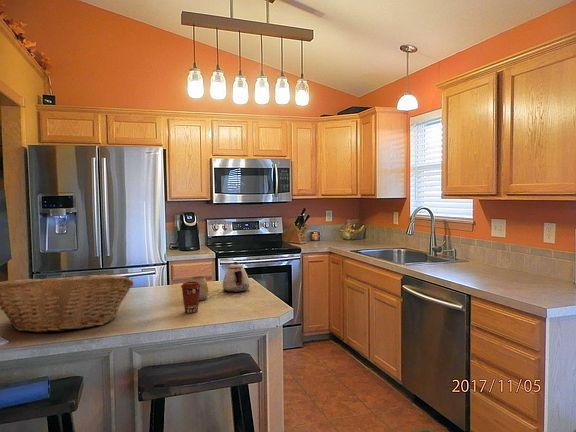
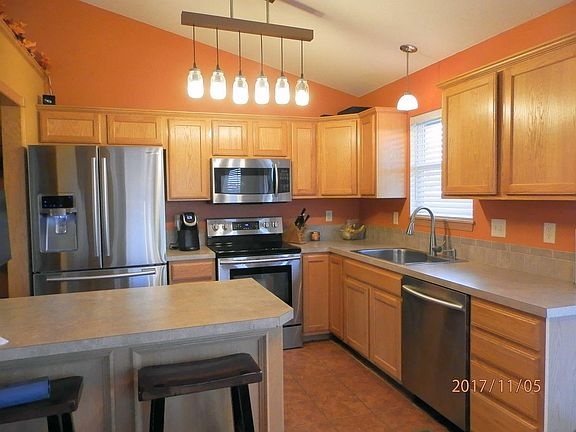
- teapot [222,261,250,293]
- fruit basket [0,273,134,334]
- coffee cup [180,281,201,314]
- mug [189,275,209,301]
